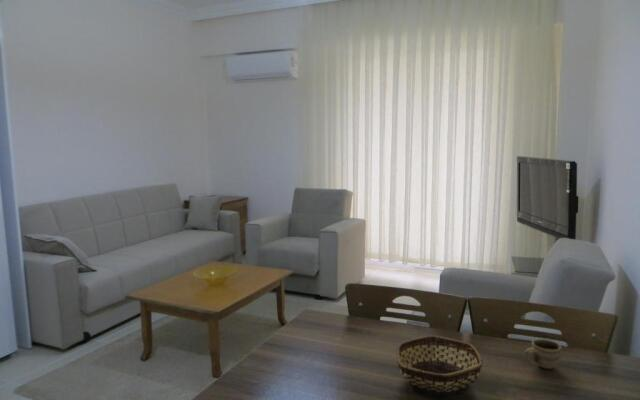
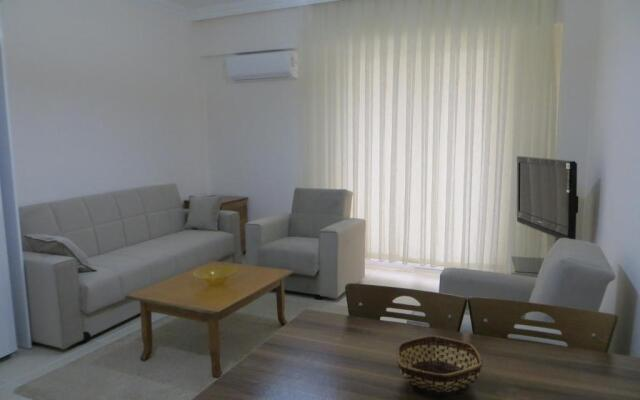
- cup [523,338,562,370]
